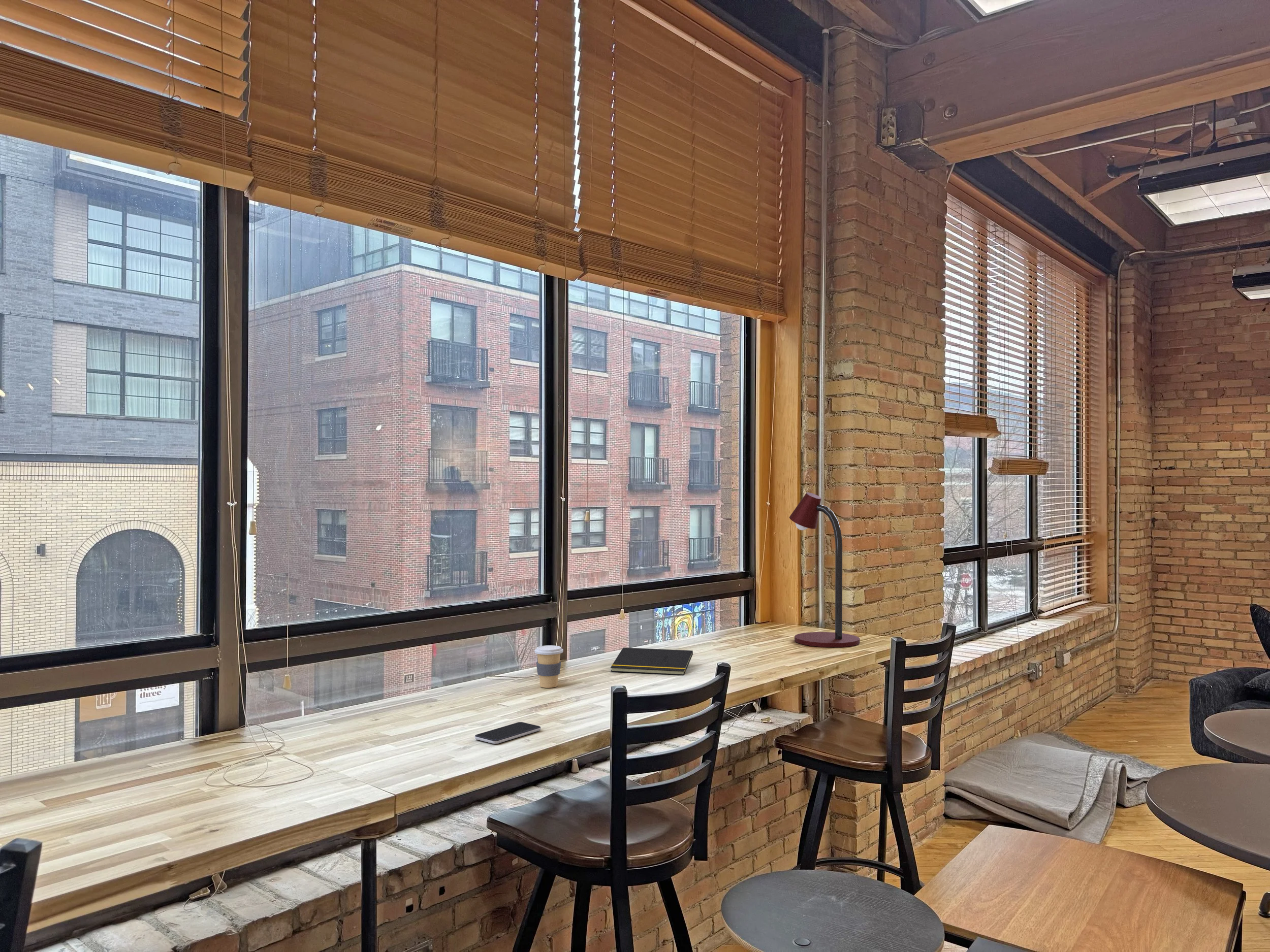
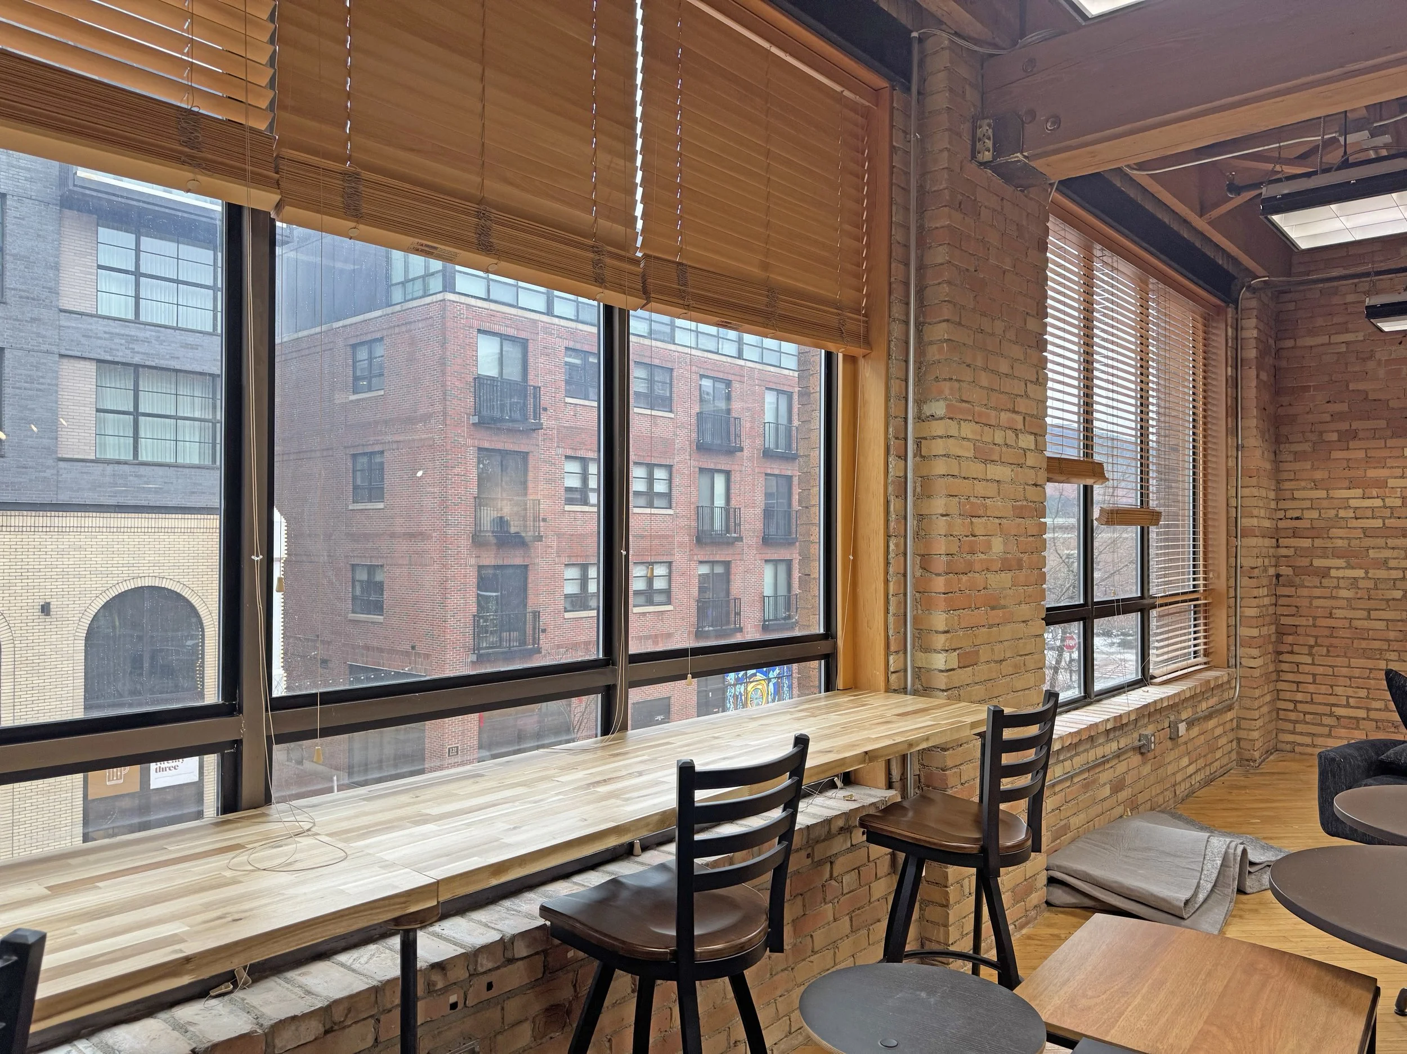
- smartphone [474,721,542,744]
- desk lamp [789,492,861,648]
- notepad [610,647,693,676]
- coffee cup [534,645,564,688]
